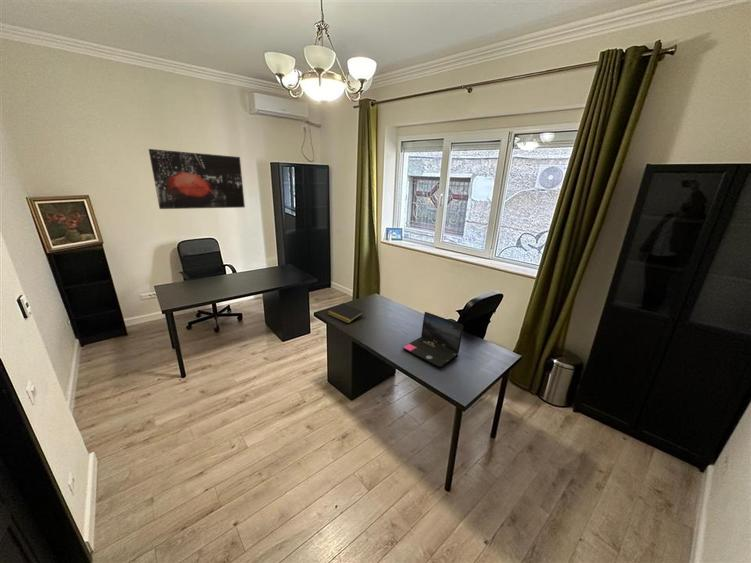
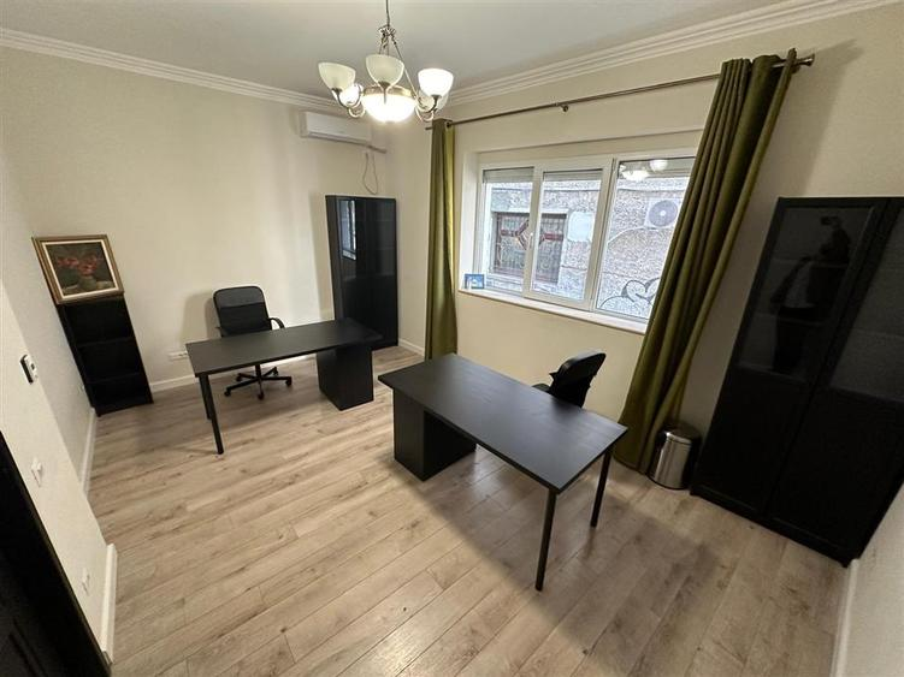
- wall art [148,148,246,210]
- notepad [326,302,365,324]
- laptop [402,311,464,368]
